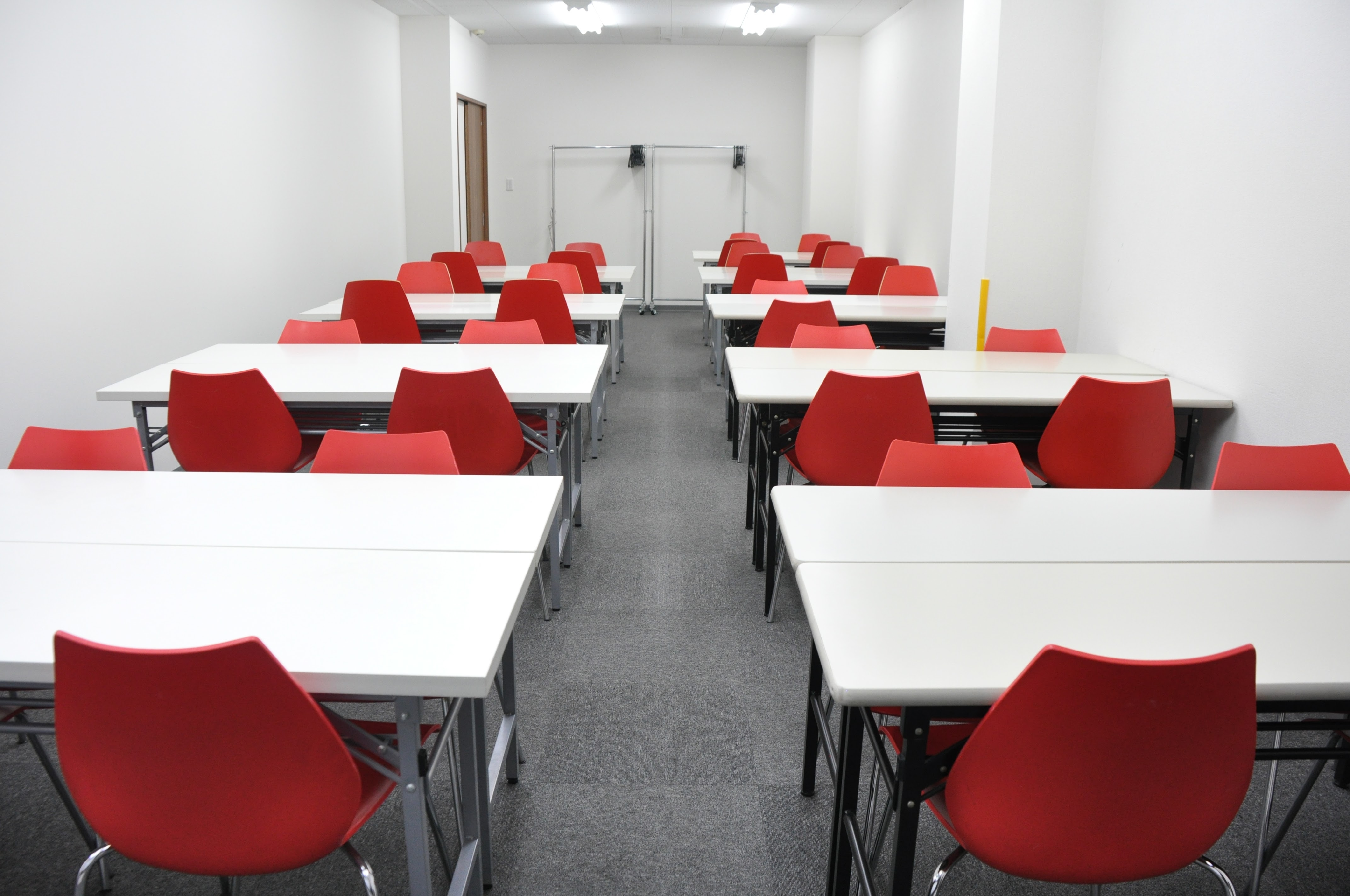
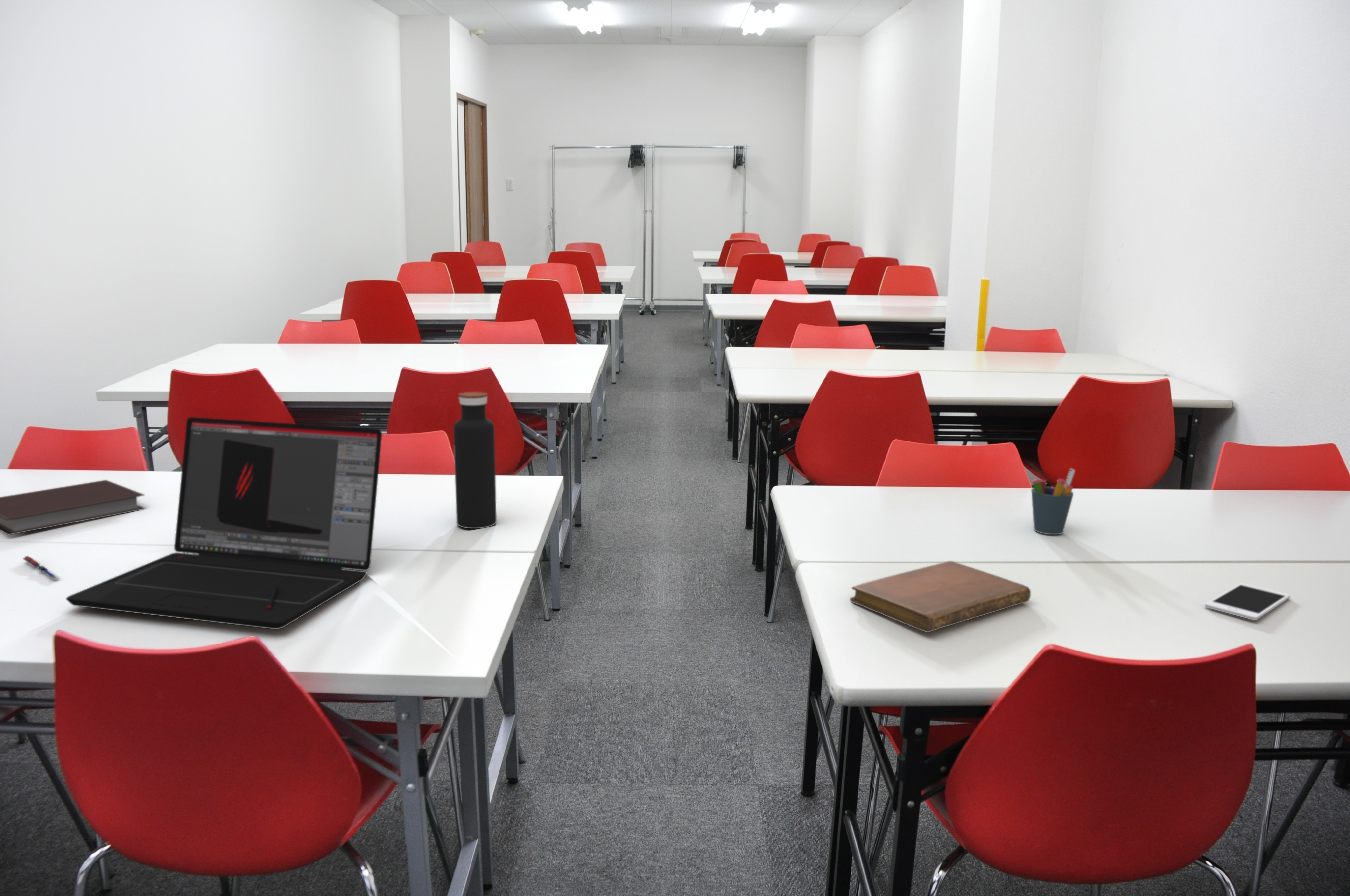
+ water bottle [453,392,497,529]
+ cell phone [1204,583,1291,621]
+ laptop [66,417,382,630]
+ notebook [850,561,1031,633]
+ pen holder [1031,468,1076,535]
+ pen [22,556,61,581]
+ notebook [0,480,147,535]
